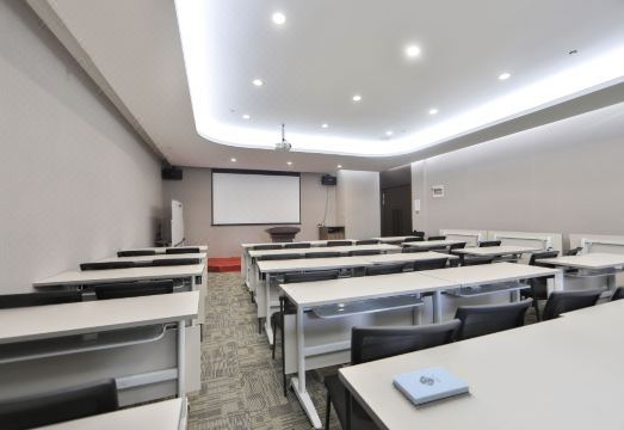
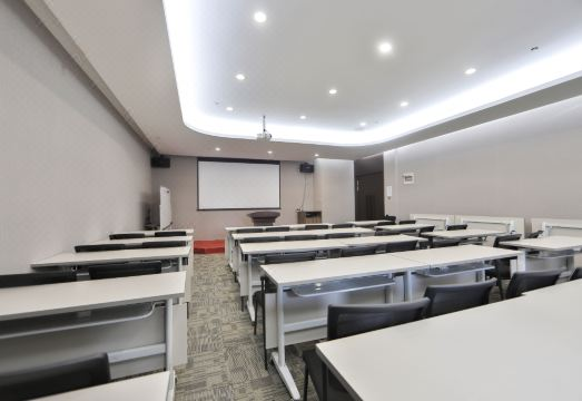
- notepad [391,366,470,406]
